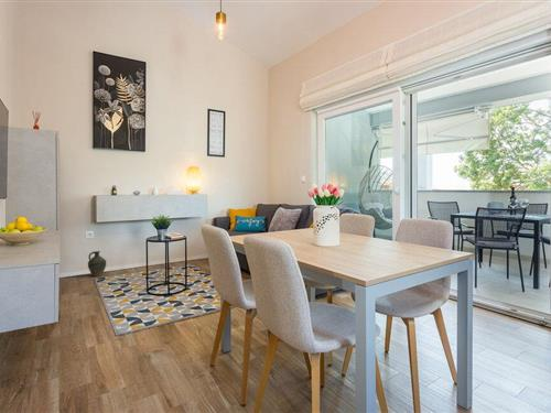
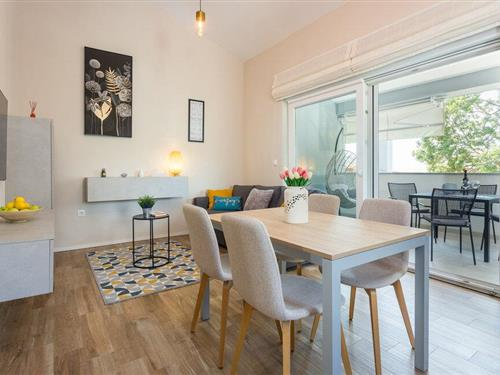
- ceramic jug [87,250,107,278]
